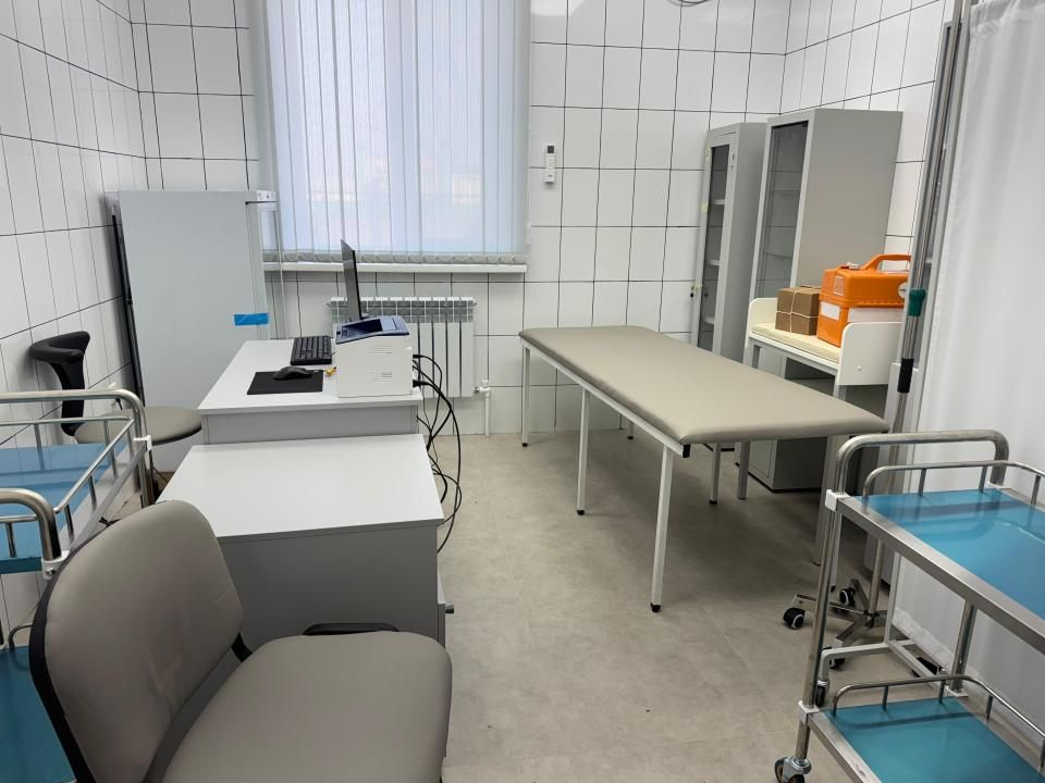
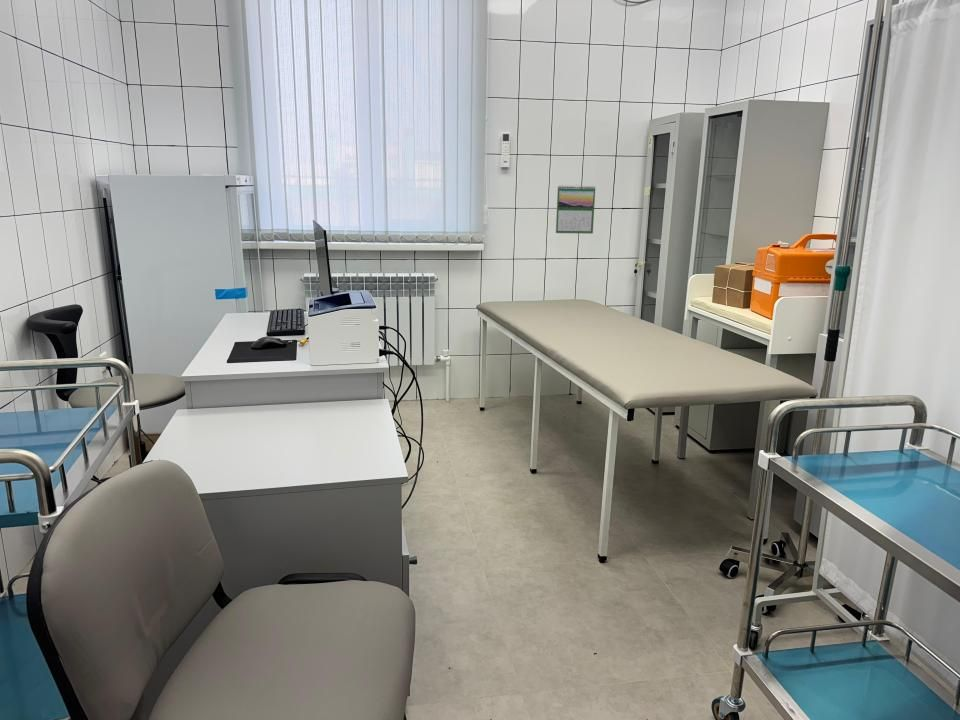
+ calendar [555,184,596,235]
